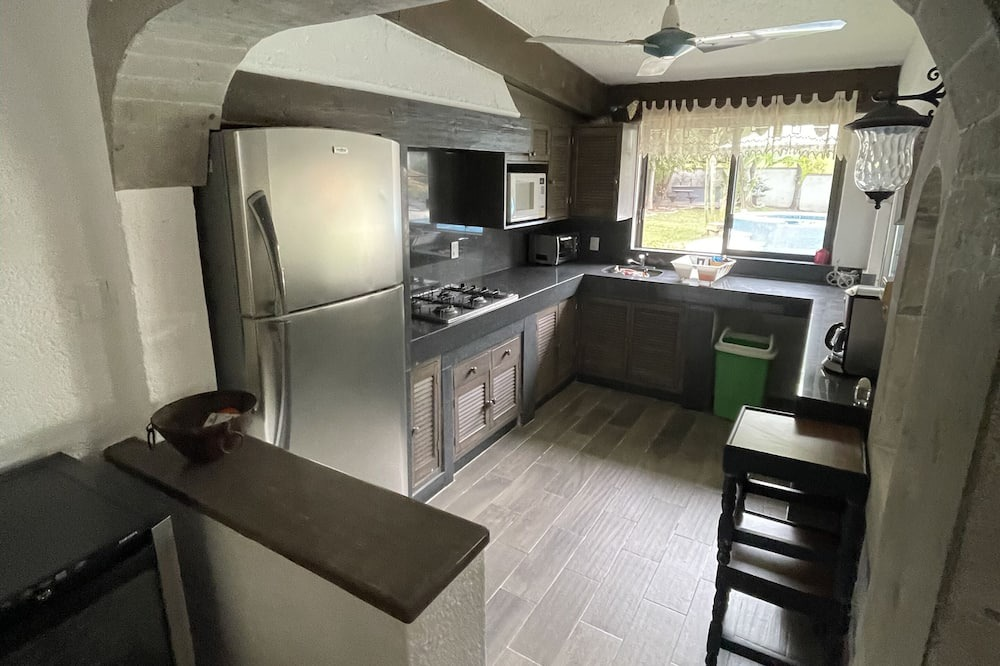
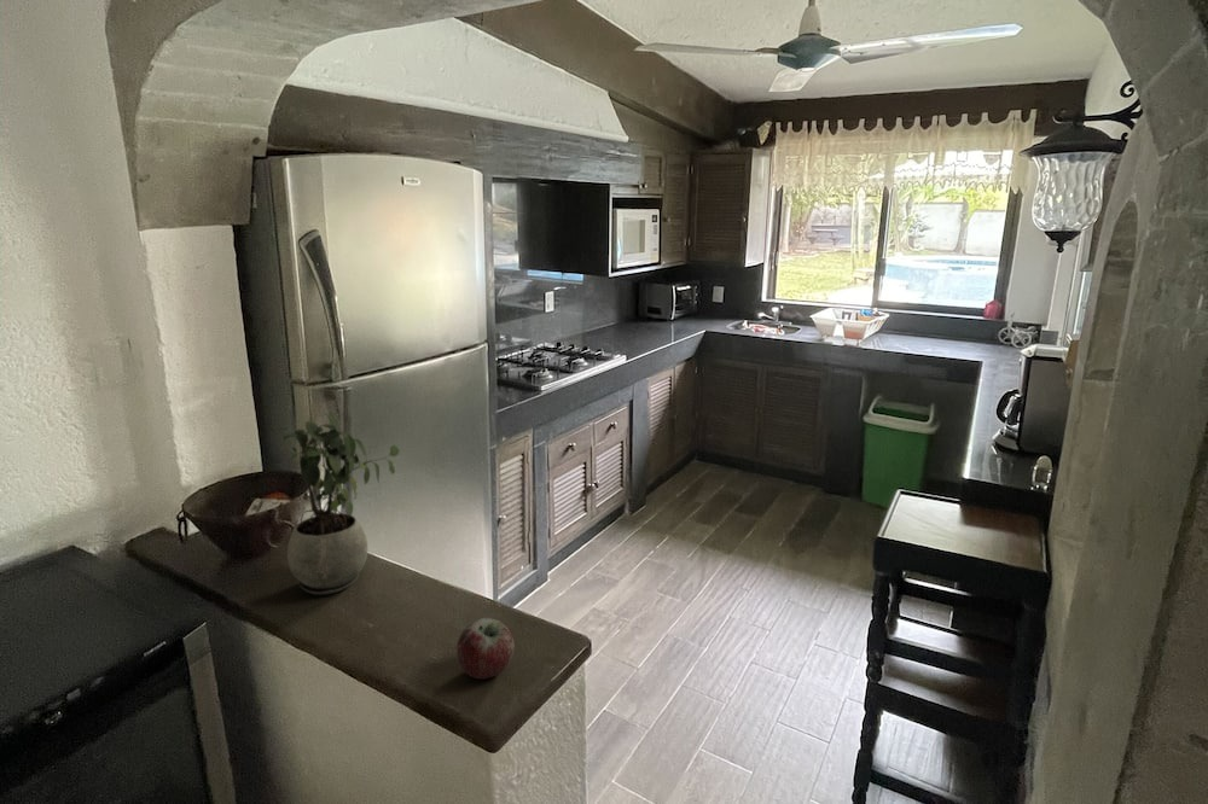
+ potted plant [278,413,400,596]
+ apple [455,617,516,680]
